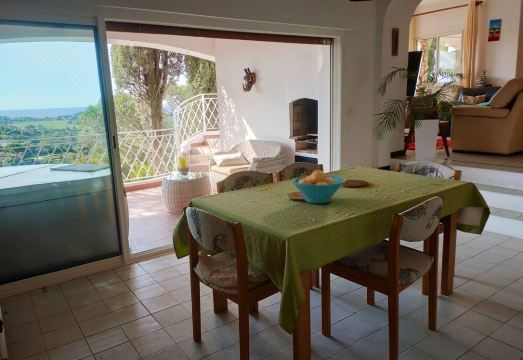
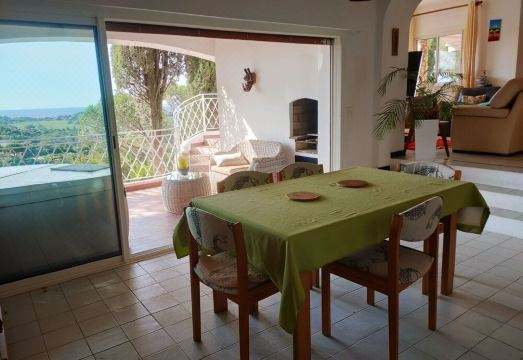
- fruit bowl [290,169,347,204]
